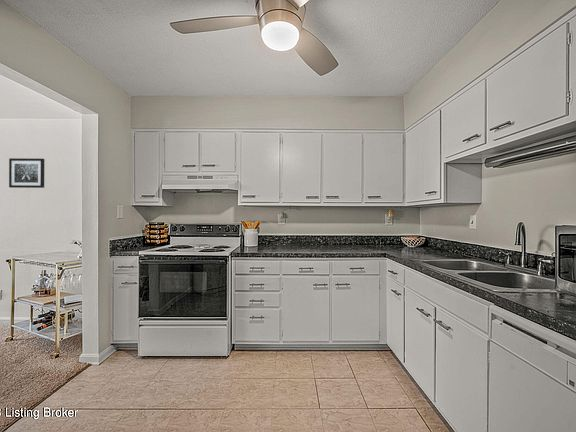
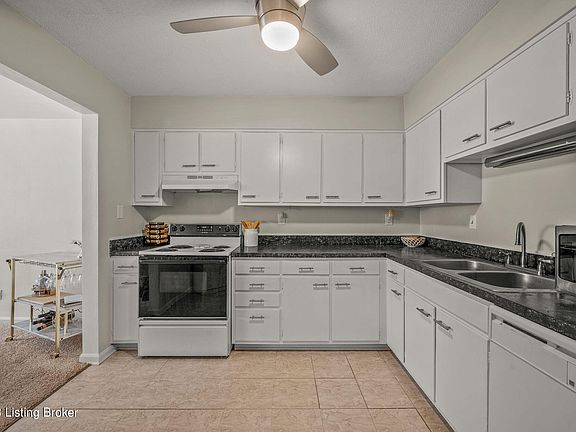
- wall art [8,157,45,189]
